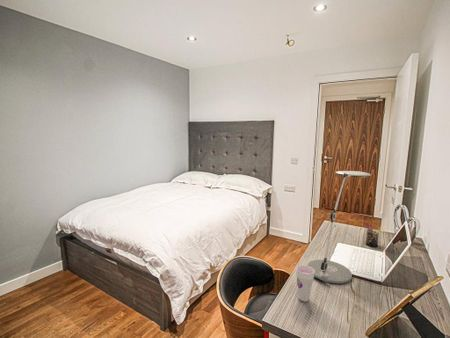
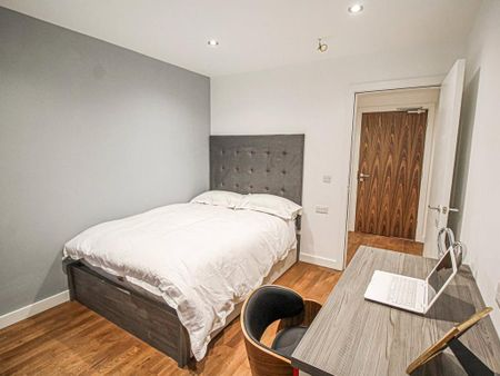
- cup [295,264,315,303]
- pen holder [365,221,383,248]
- desk lamp [307,170,372,284]
